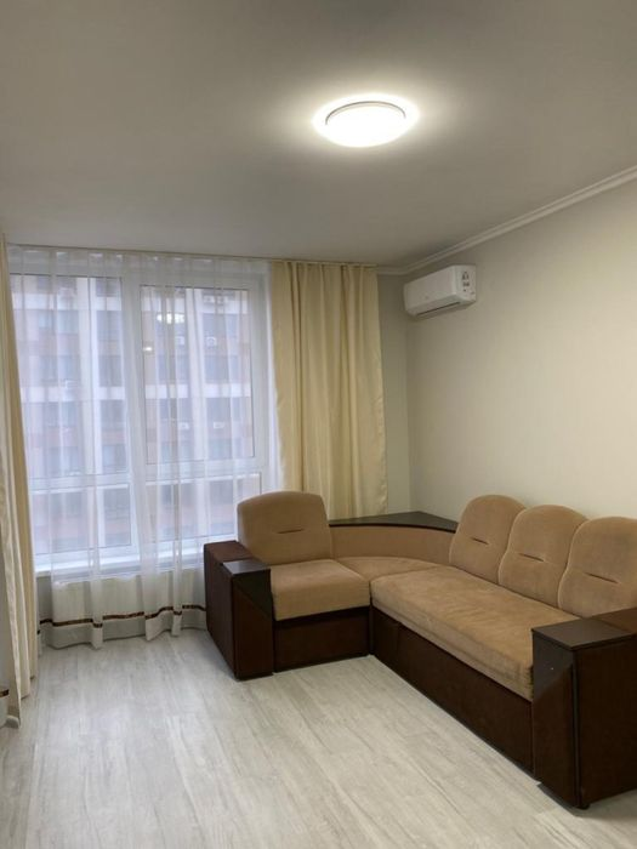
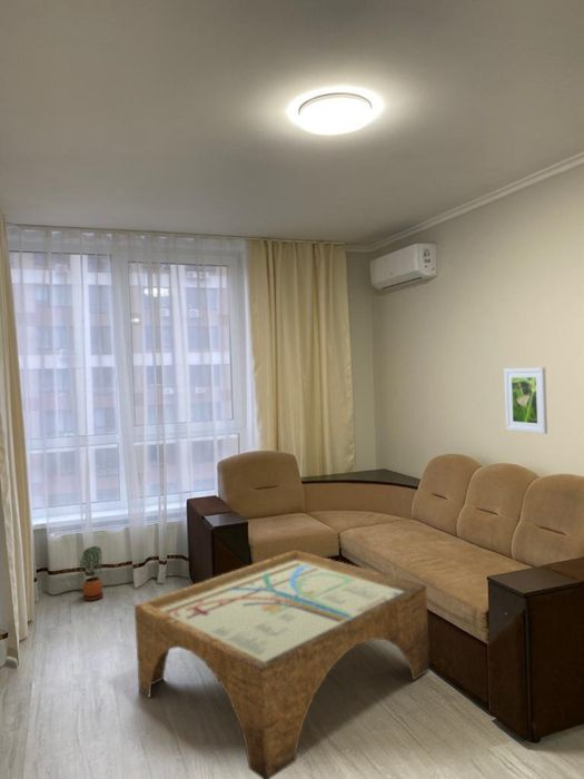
+ potted plant [78,545,105,601]
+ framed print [503,366,548,435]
+ coffee table [133,549,430,779]
